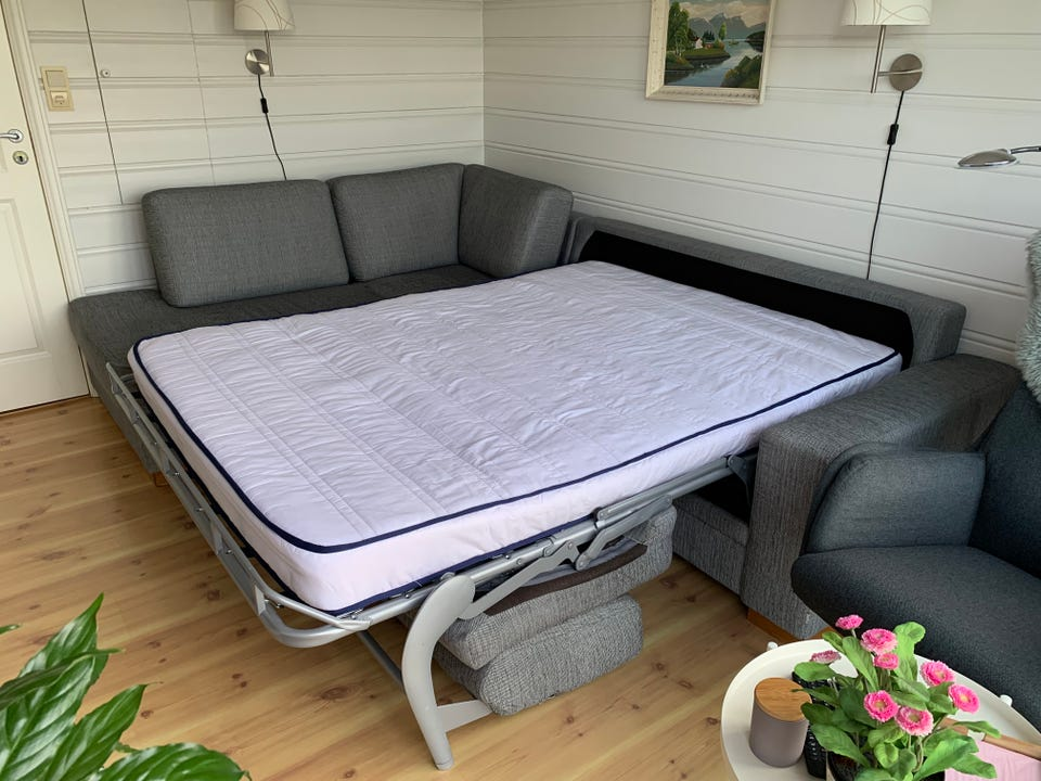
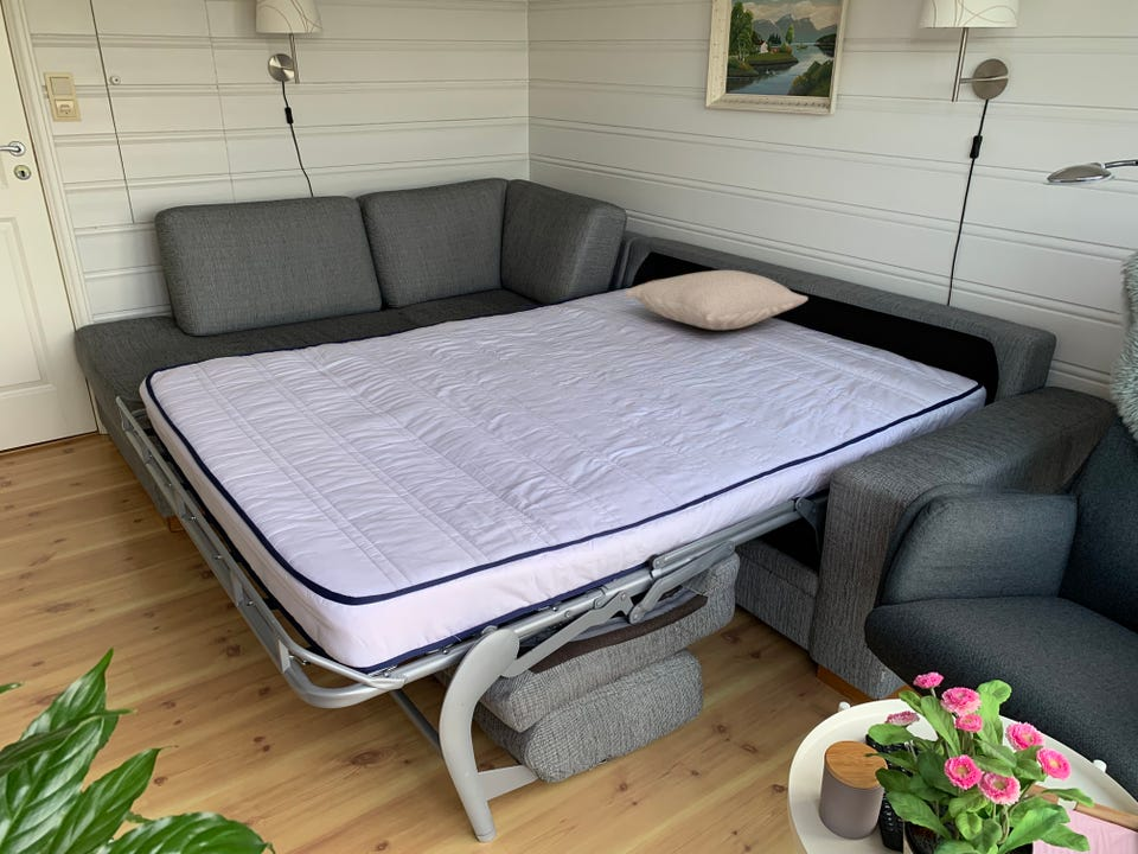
+ pillow [622,269,810,331]
